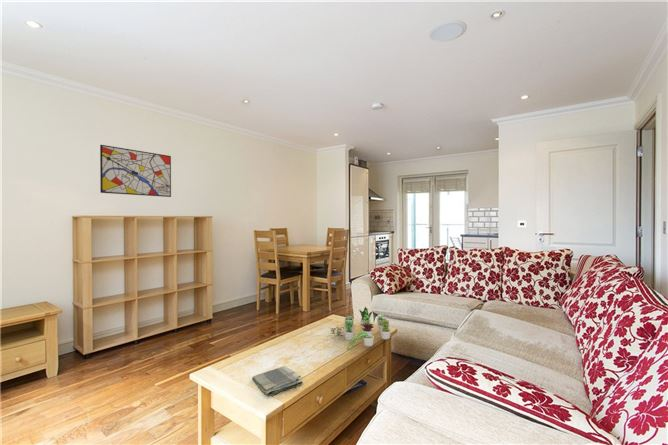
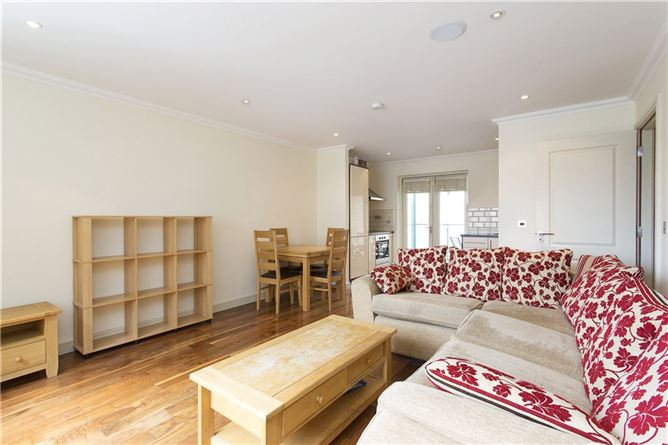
- succulent plant [330,306,392,350]
- wall art [99,144,172,198]
- dish towel [251,365,304,397]
